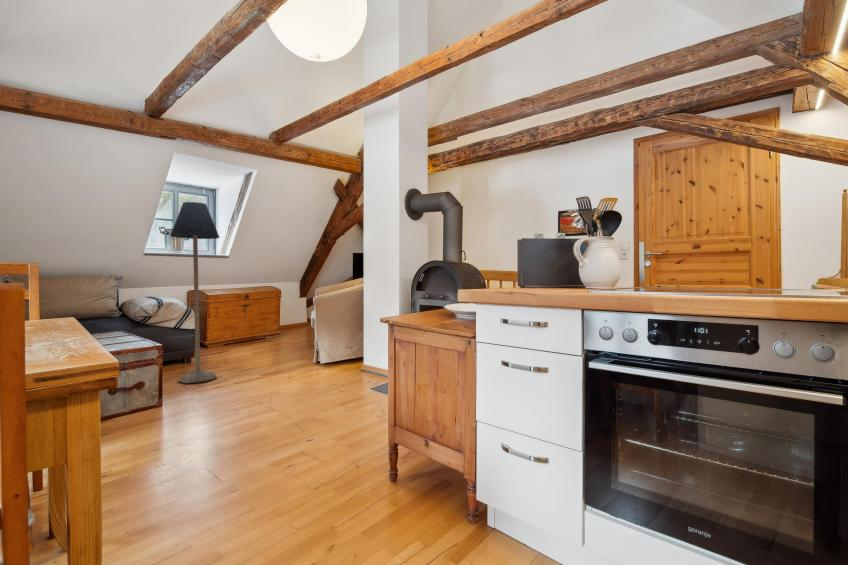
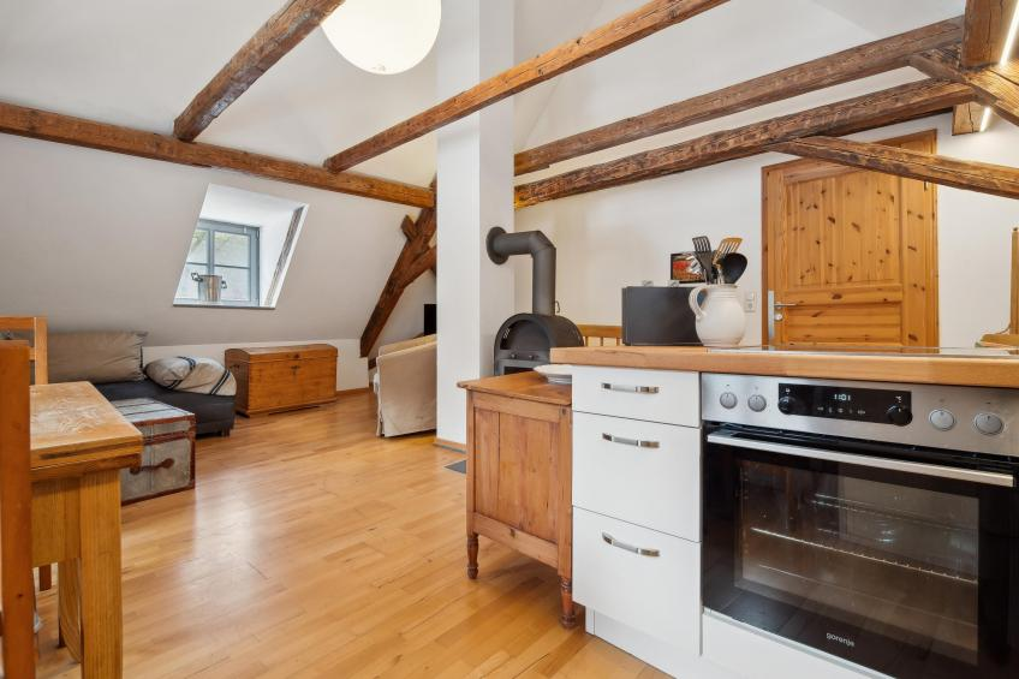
- floor lamp [169,201,221,384]
